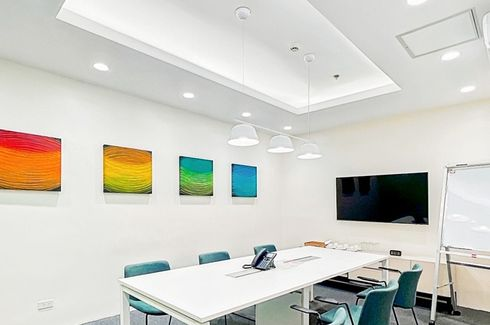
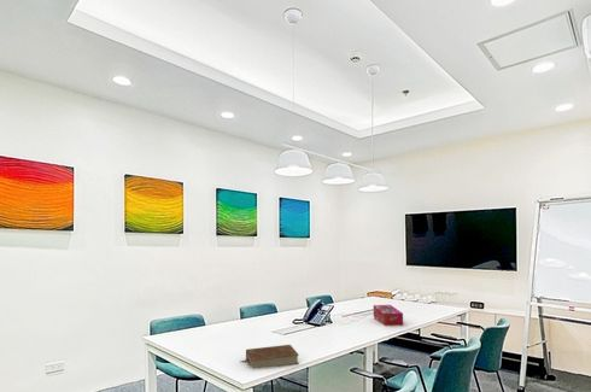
+ tissue box [373,304,404,327]
+ book [240,344,300,369]
